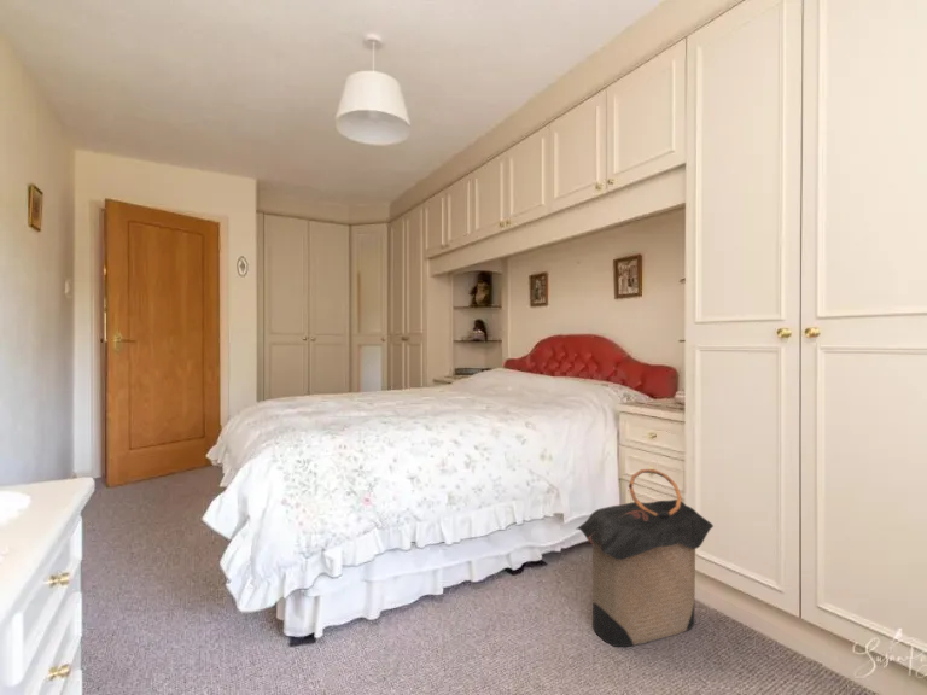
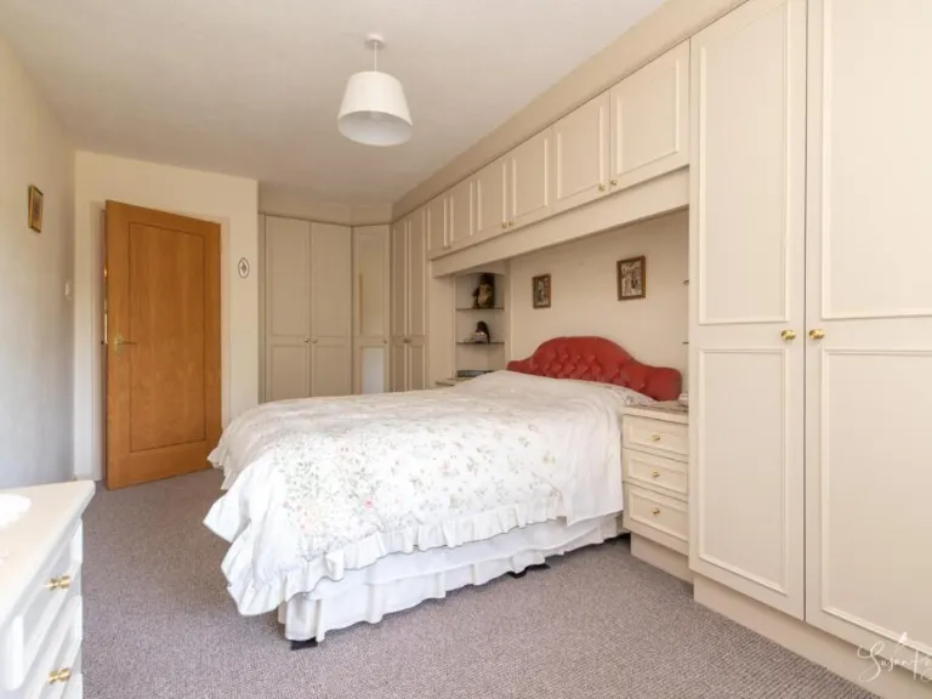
- laundry hamper [573,468,715,648]
